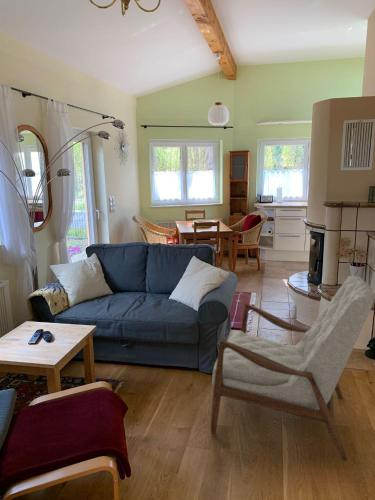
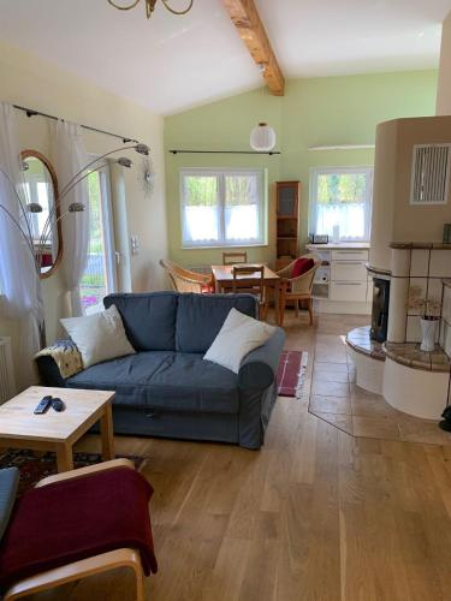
- armchair [209,275,375,462]
